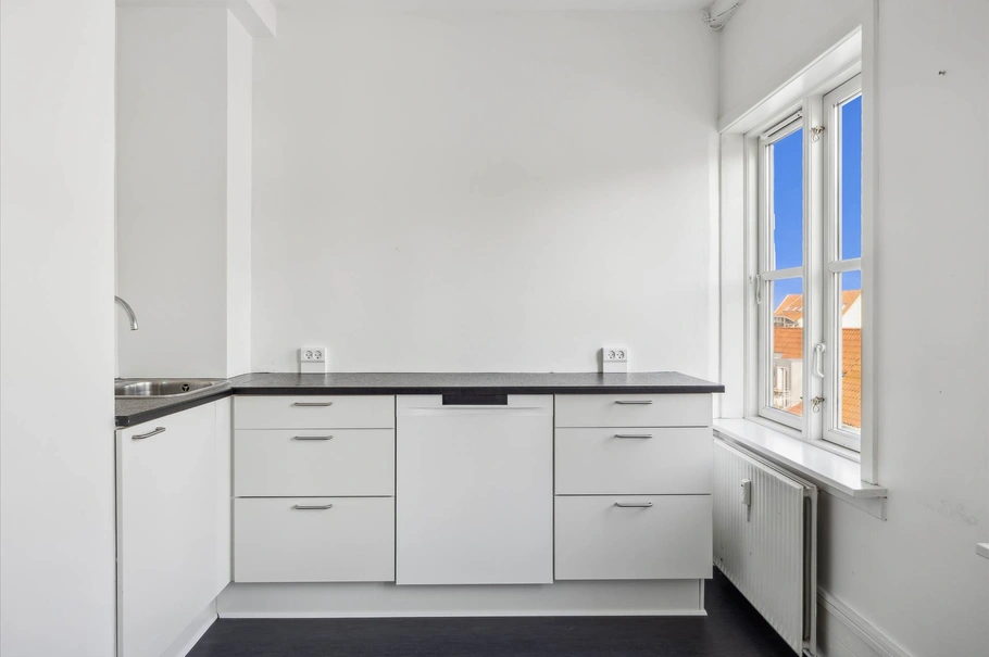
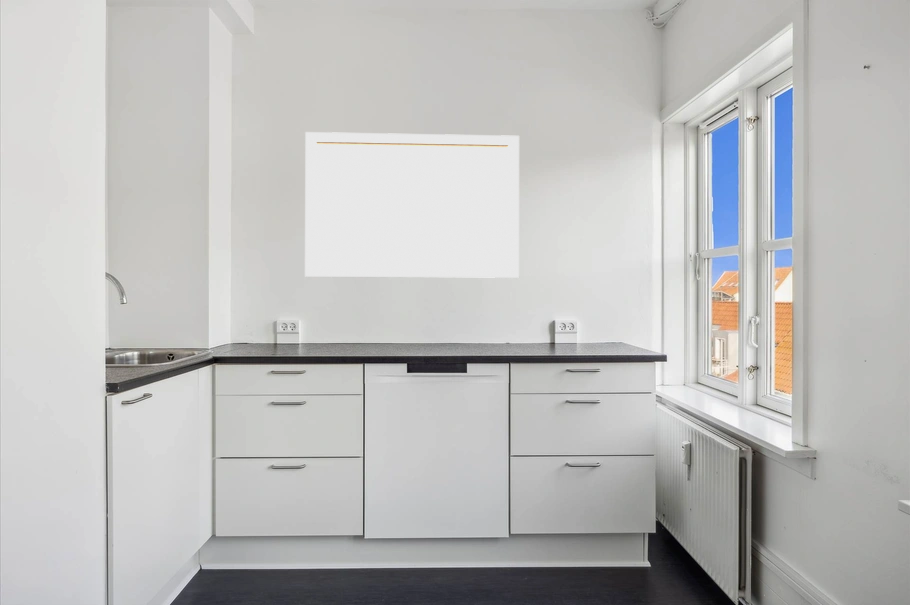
+ wall art [304,131,520,279]
